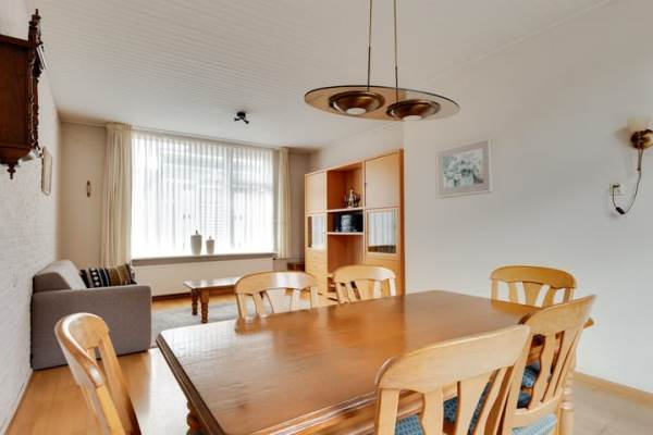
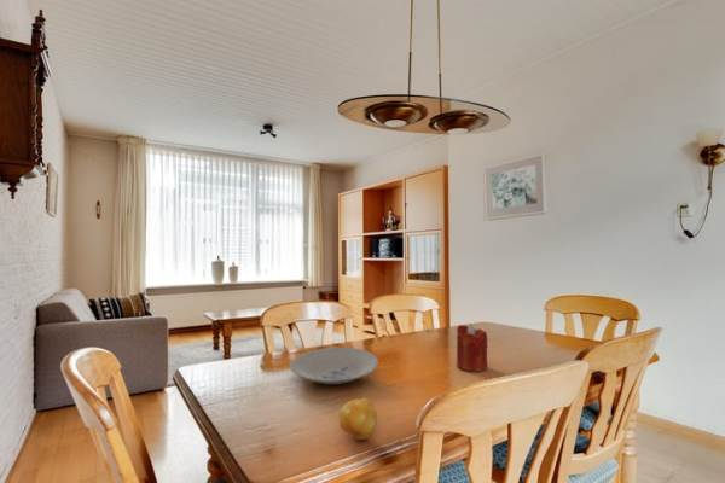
+ candle [456,322,489,373]
+ fruit [337,397,378,441]
+ bowl [289,347,379,385]
